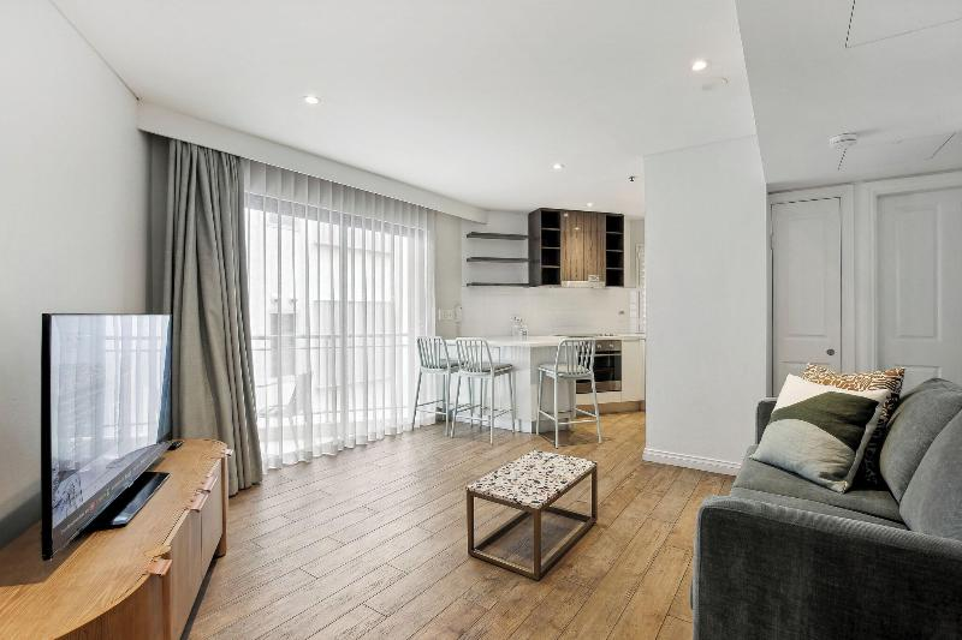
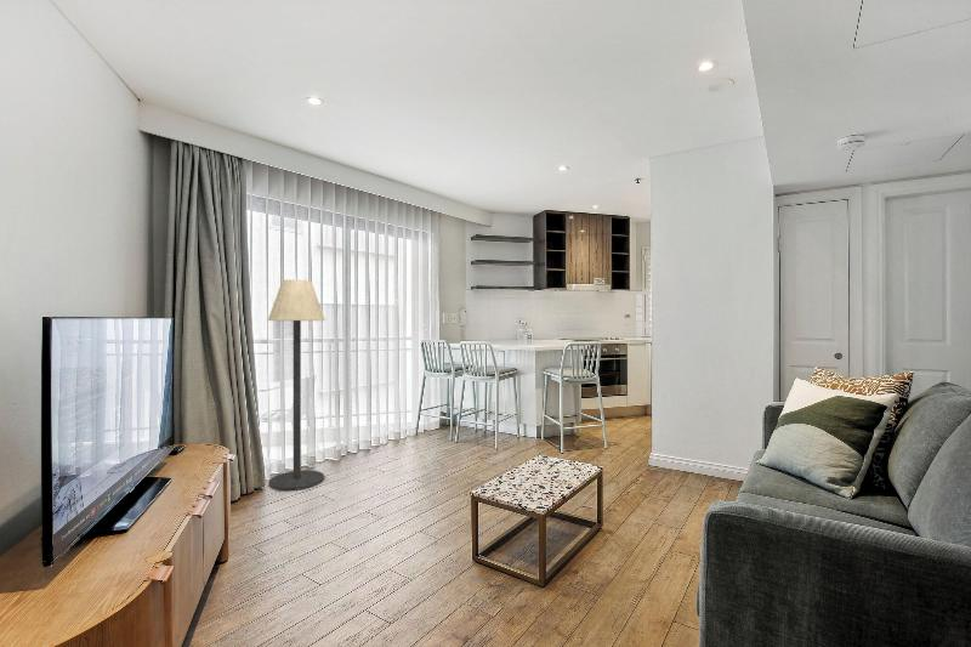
+ floor lamp [267,278,326,492]
